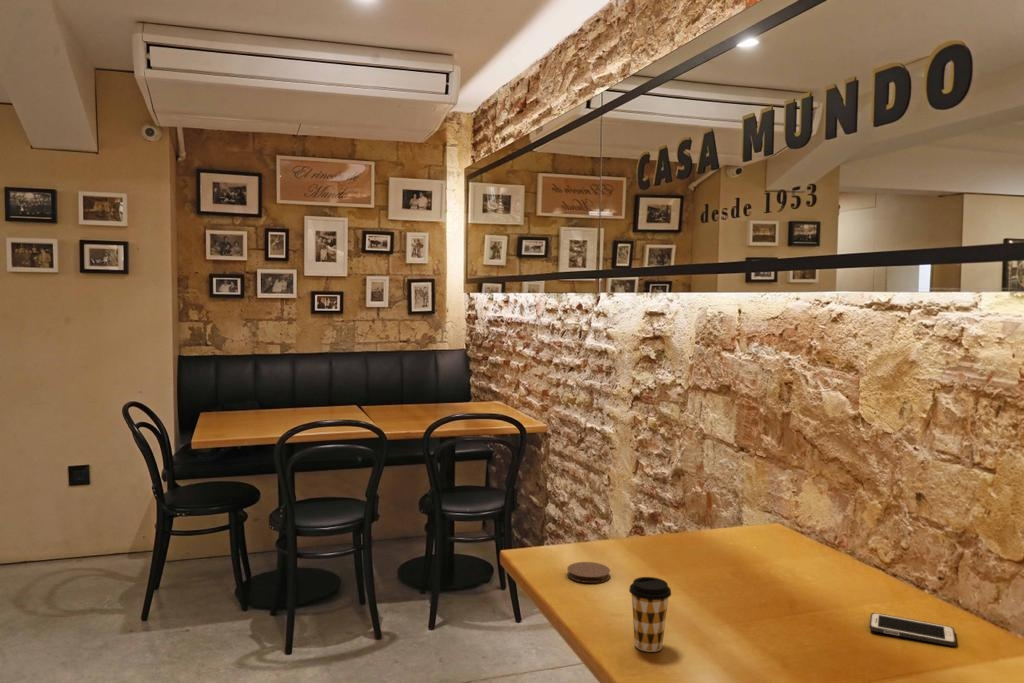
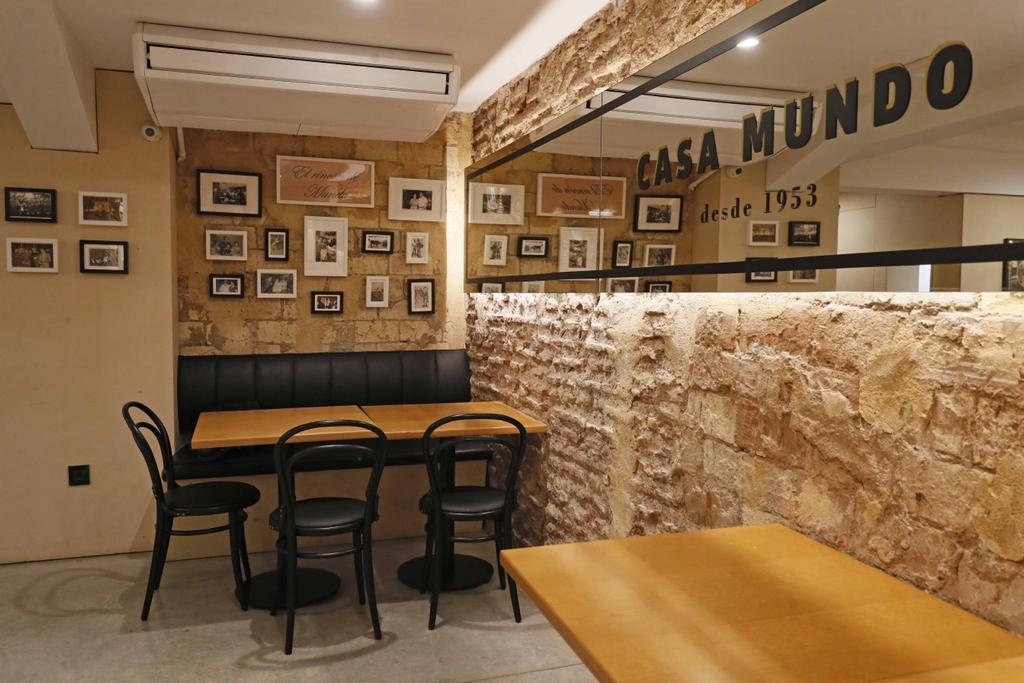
- coffee cup [628,576,672,653]
- cell phone [868,612,957,647]
- coaster [566,561,611,584]
